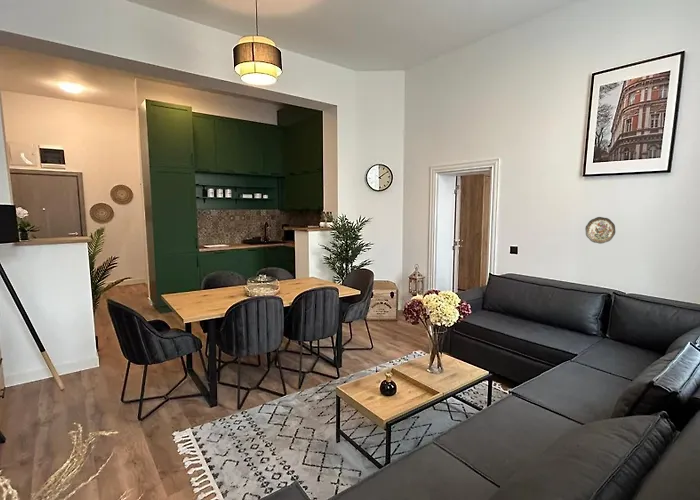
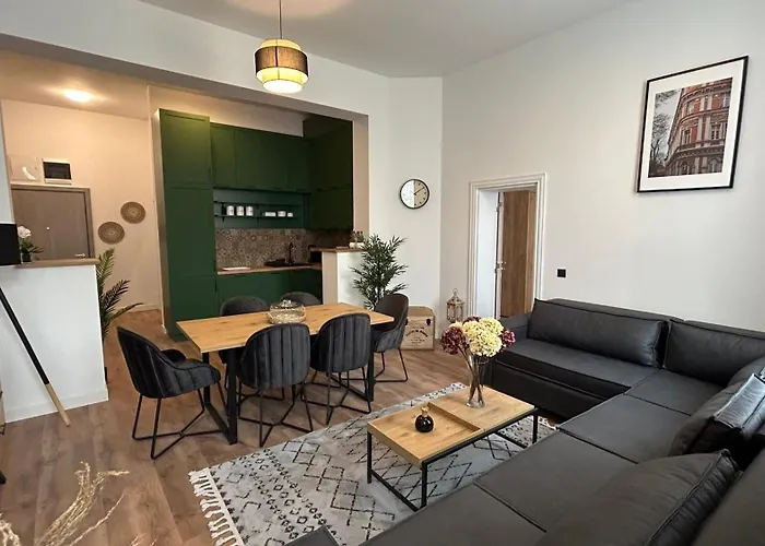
- decorative plate [584,216,616,245]
